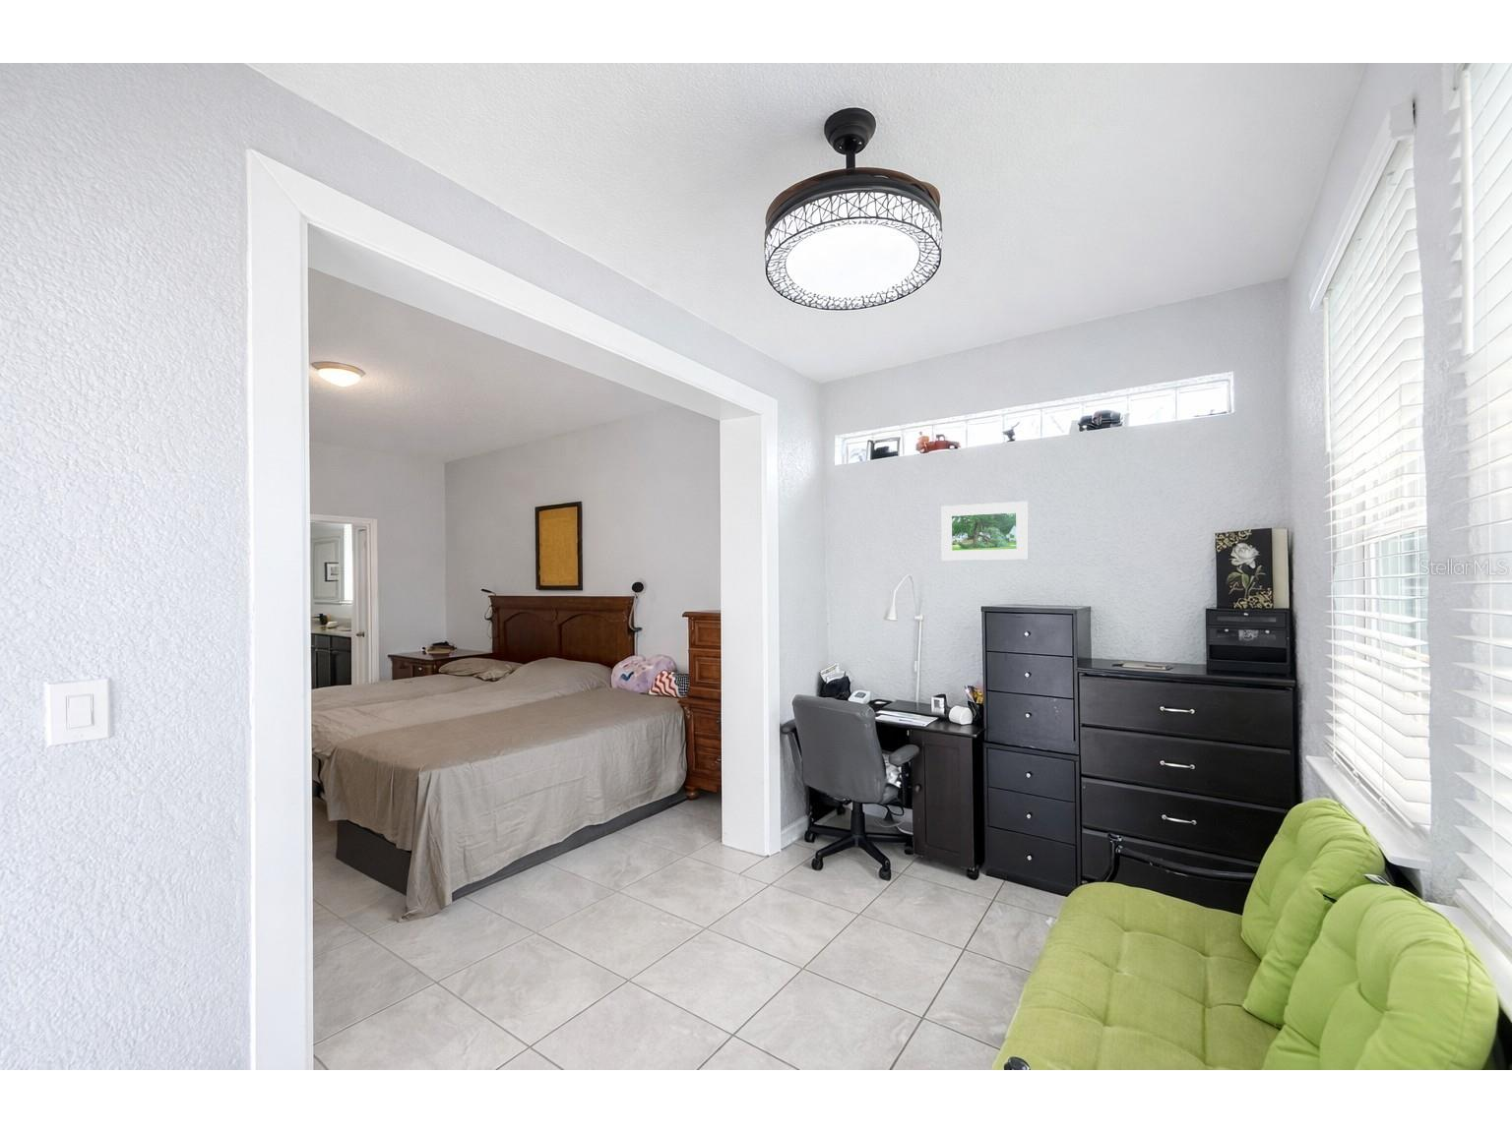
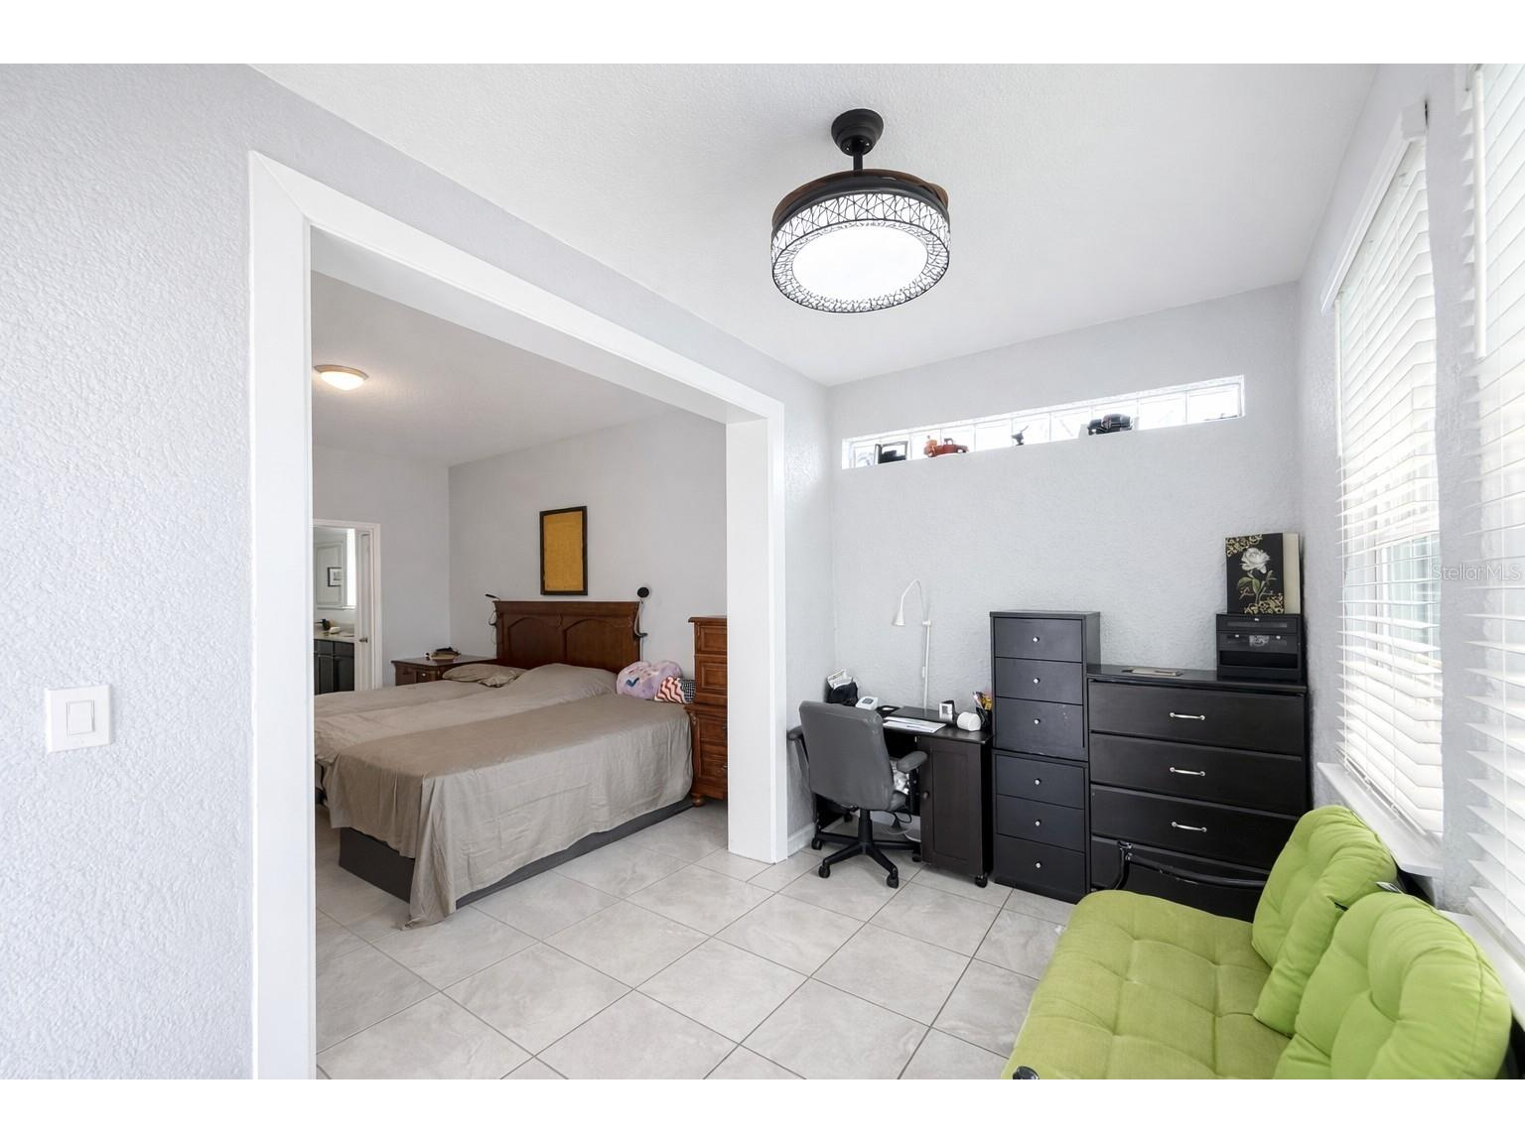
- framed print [941,501,1030,562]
